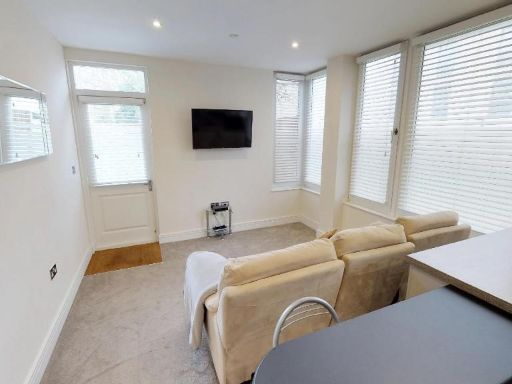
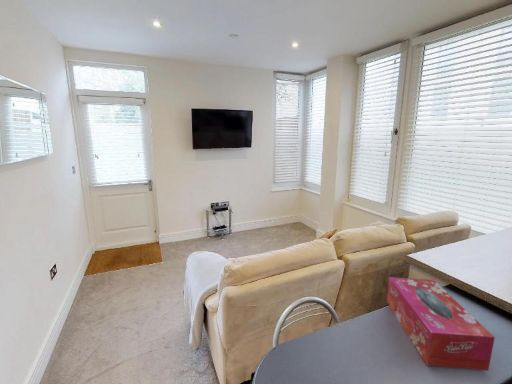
+ tissue box [386,276,496,372]
